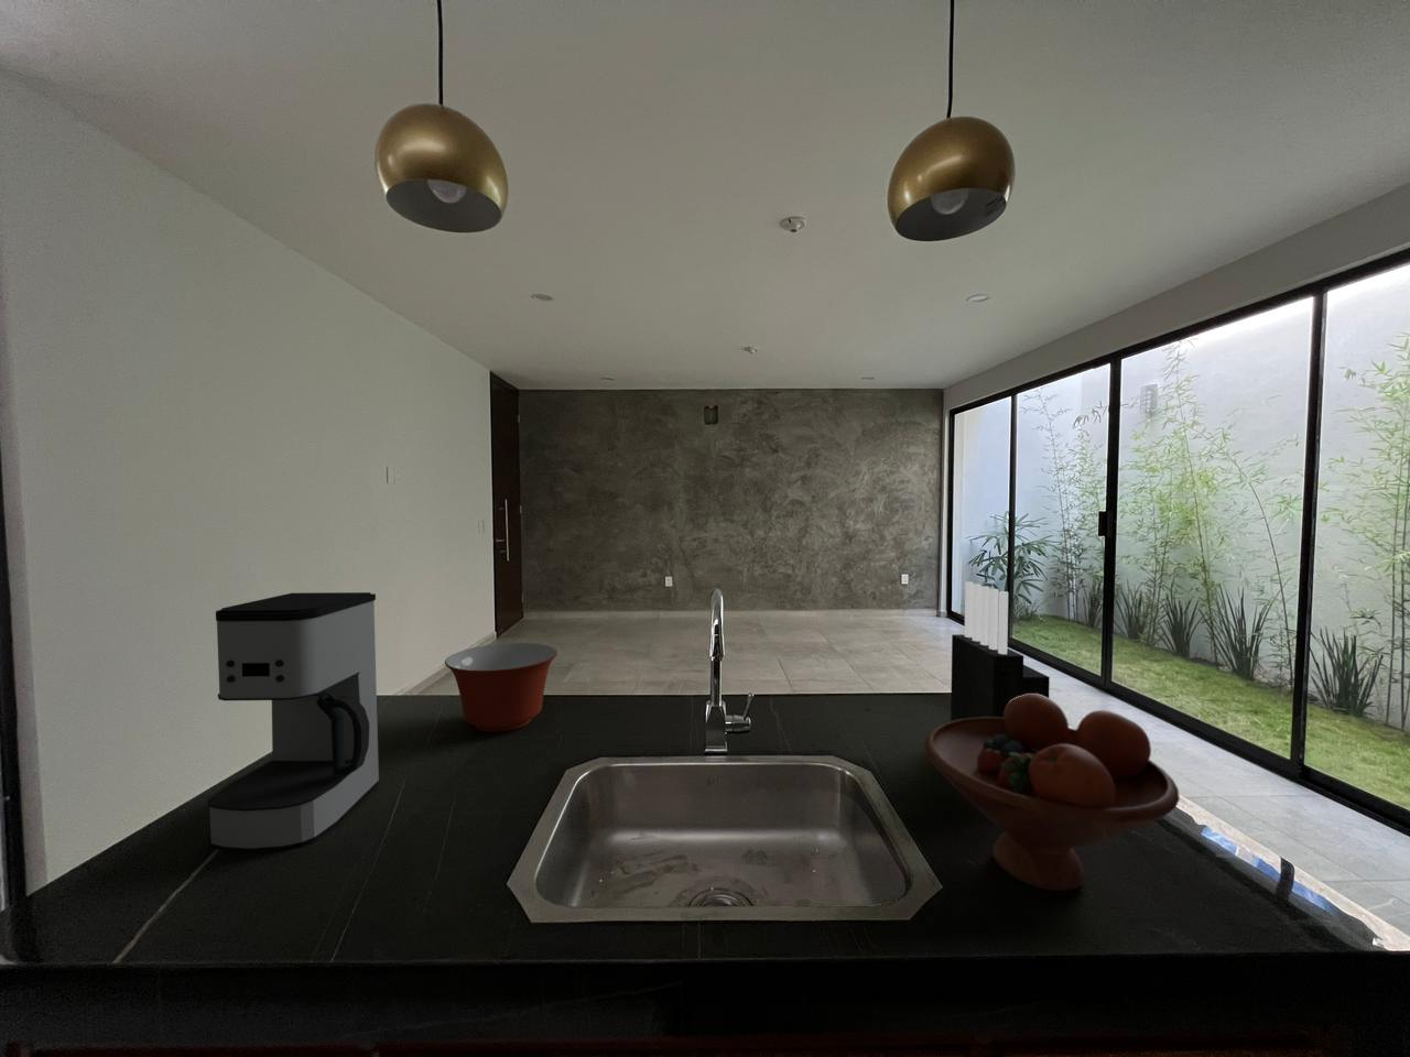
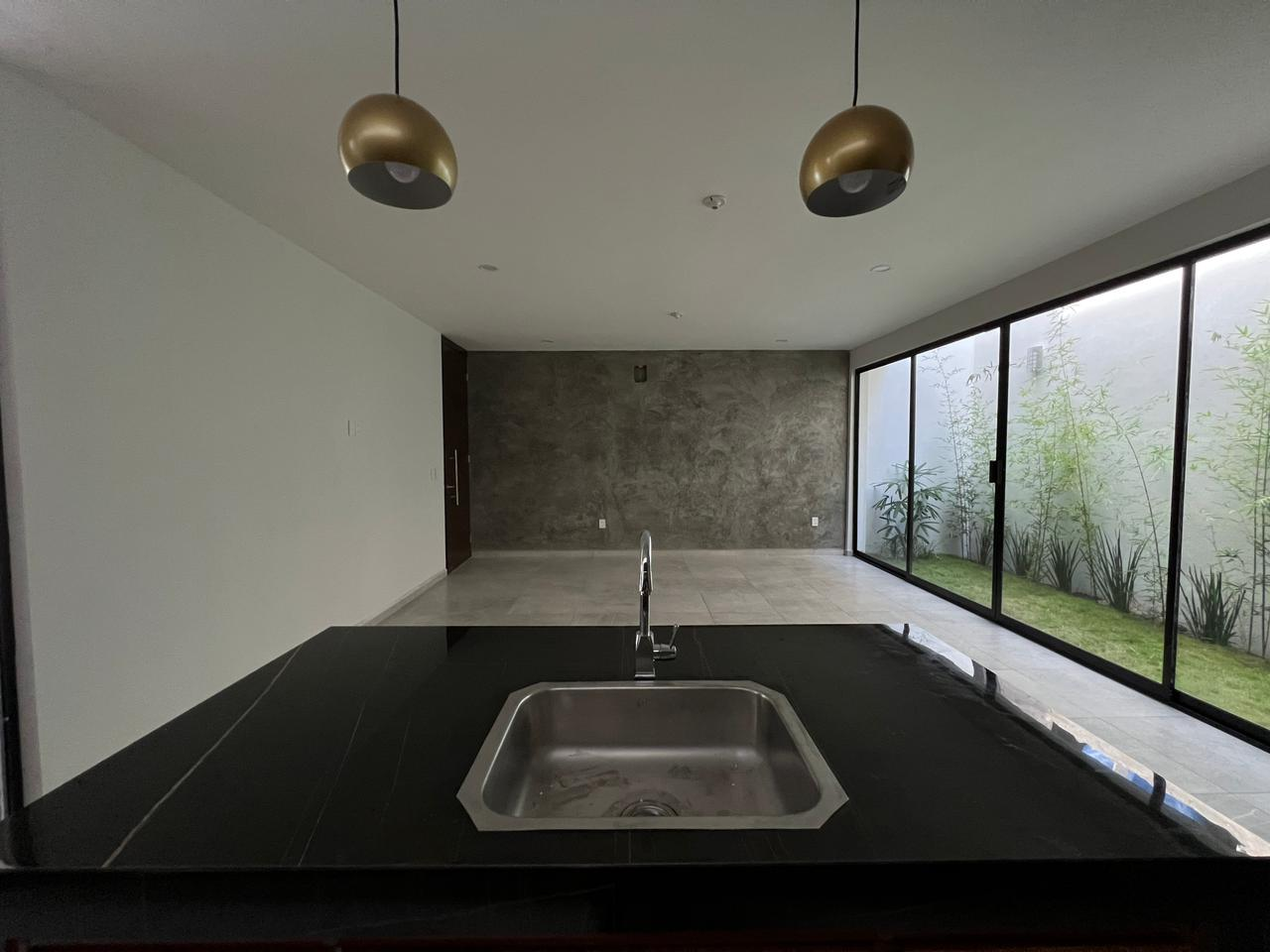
- mixing bowl [444,642,558,733]
- fruit bowl [923,694,1181,892]
- coffee maker [207,592,380,854]
- knife block [949,581,1051,722]
